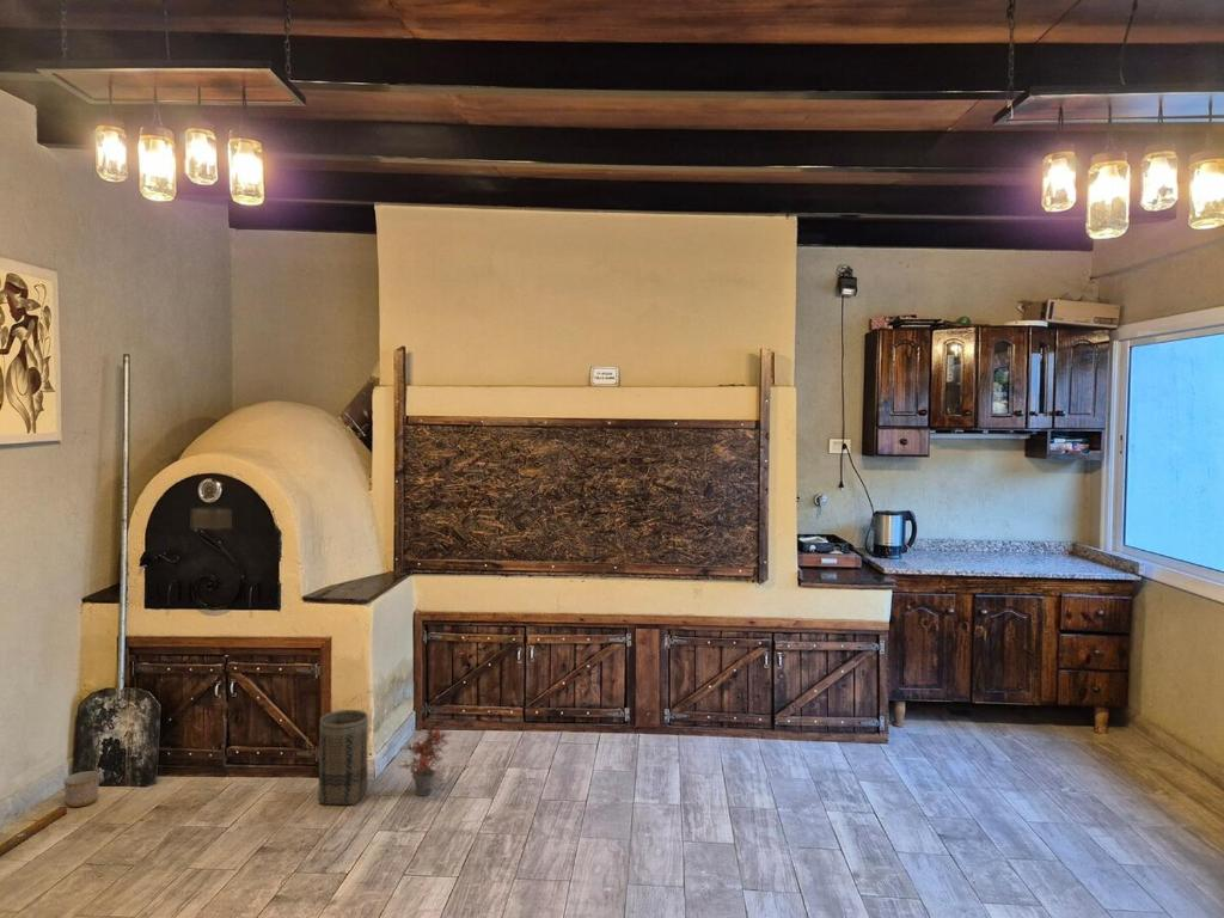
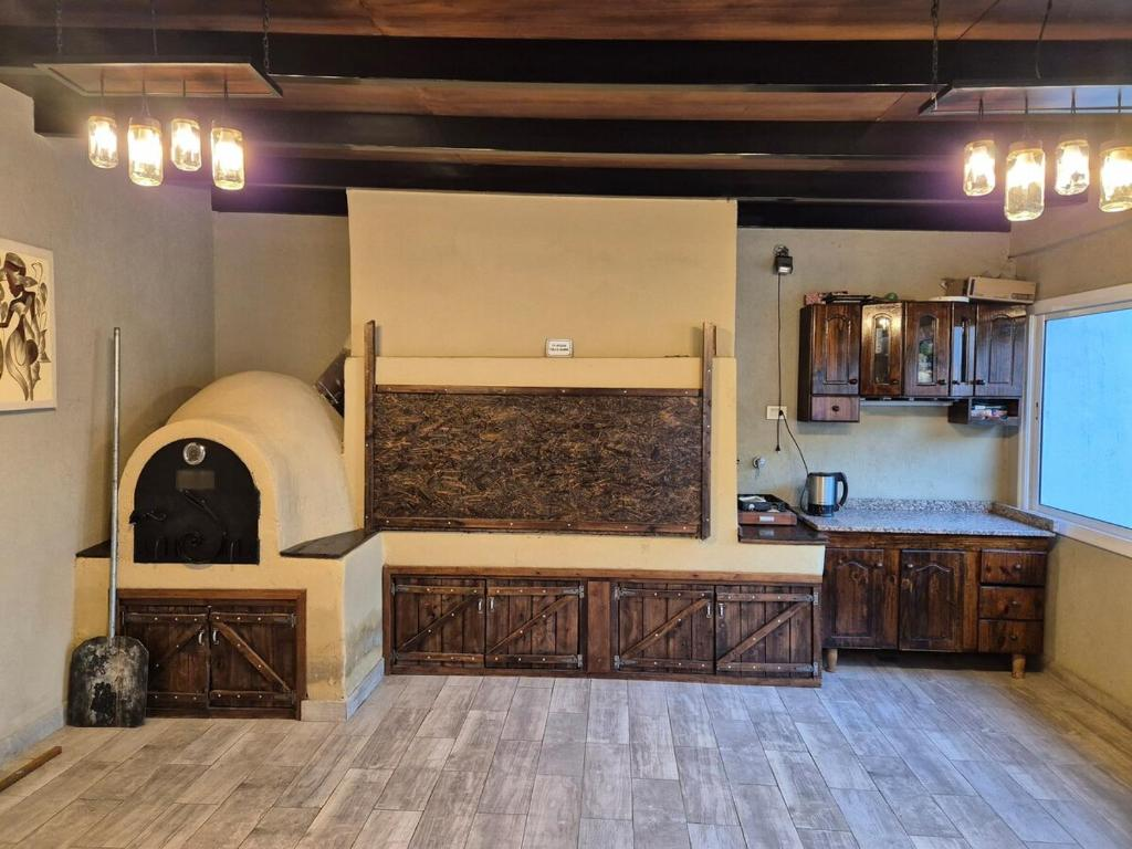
- planter [62,770,100,808]
- basket [317,709,369,806]
- potted plant [396,703,453,797]
